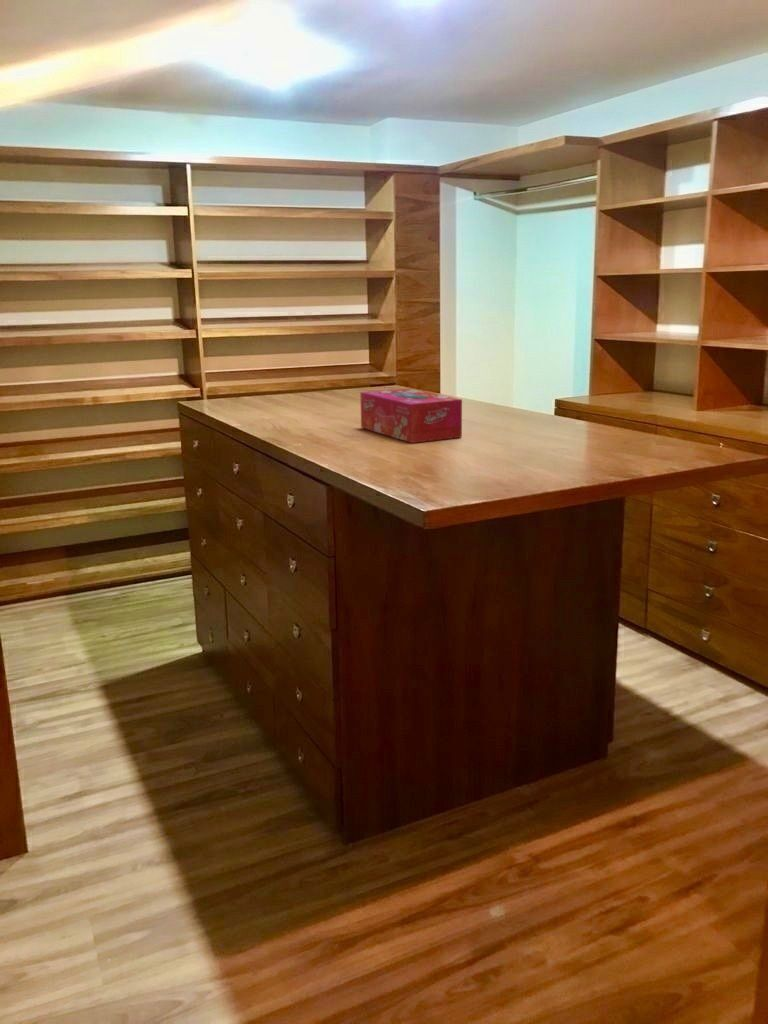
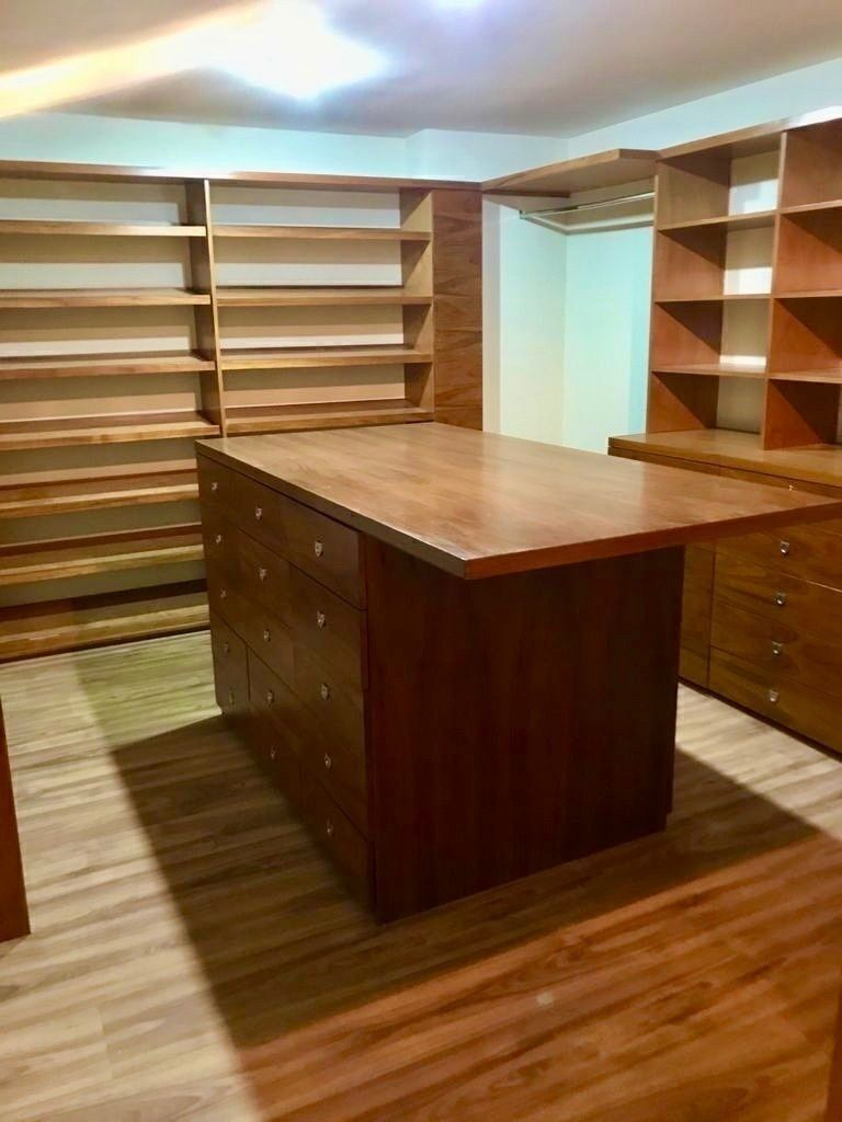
- tissue box [359,388,463,444]
